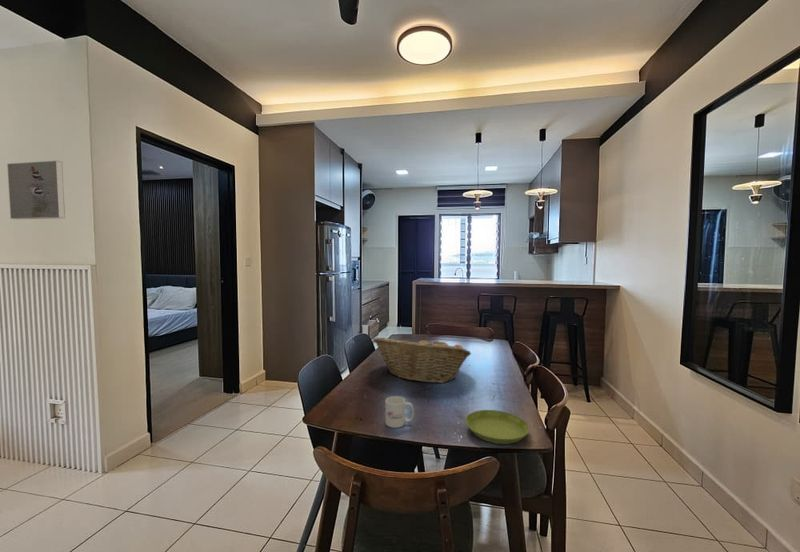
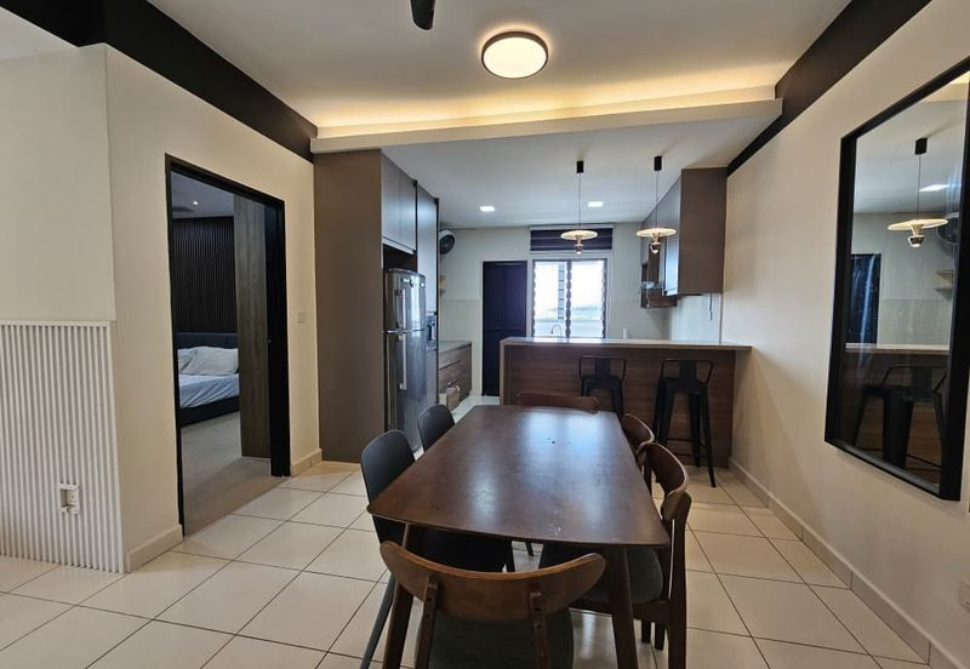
- saucer [465,409,530,445]
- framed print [6,160,66,220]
- fruit basket [372,335,472,384]
- mug [384,395,415,429]
